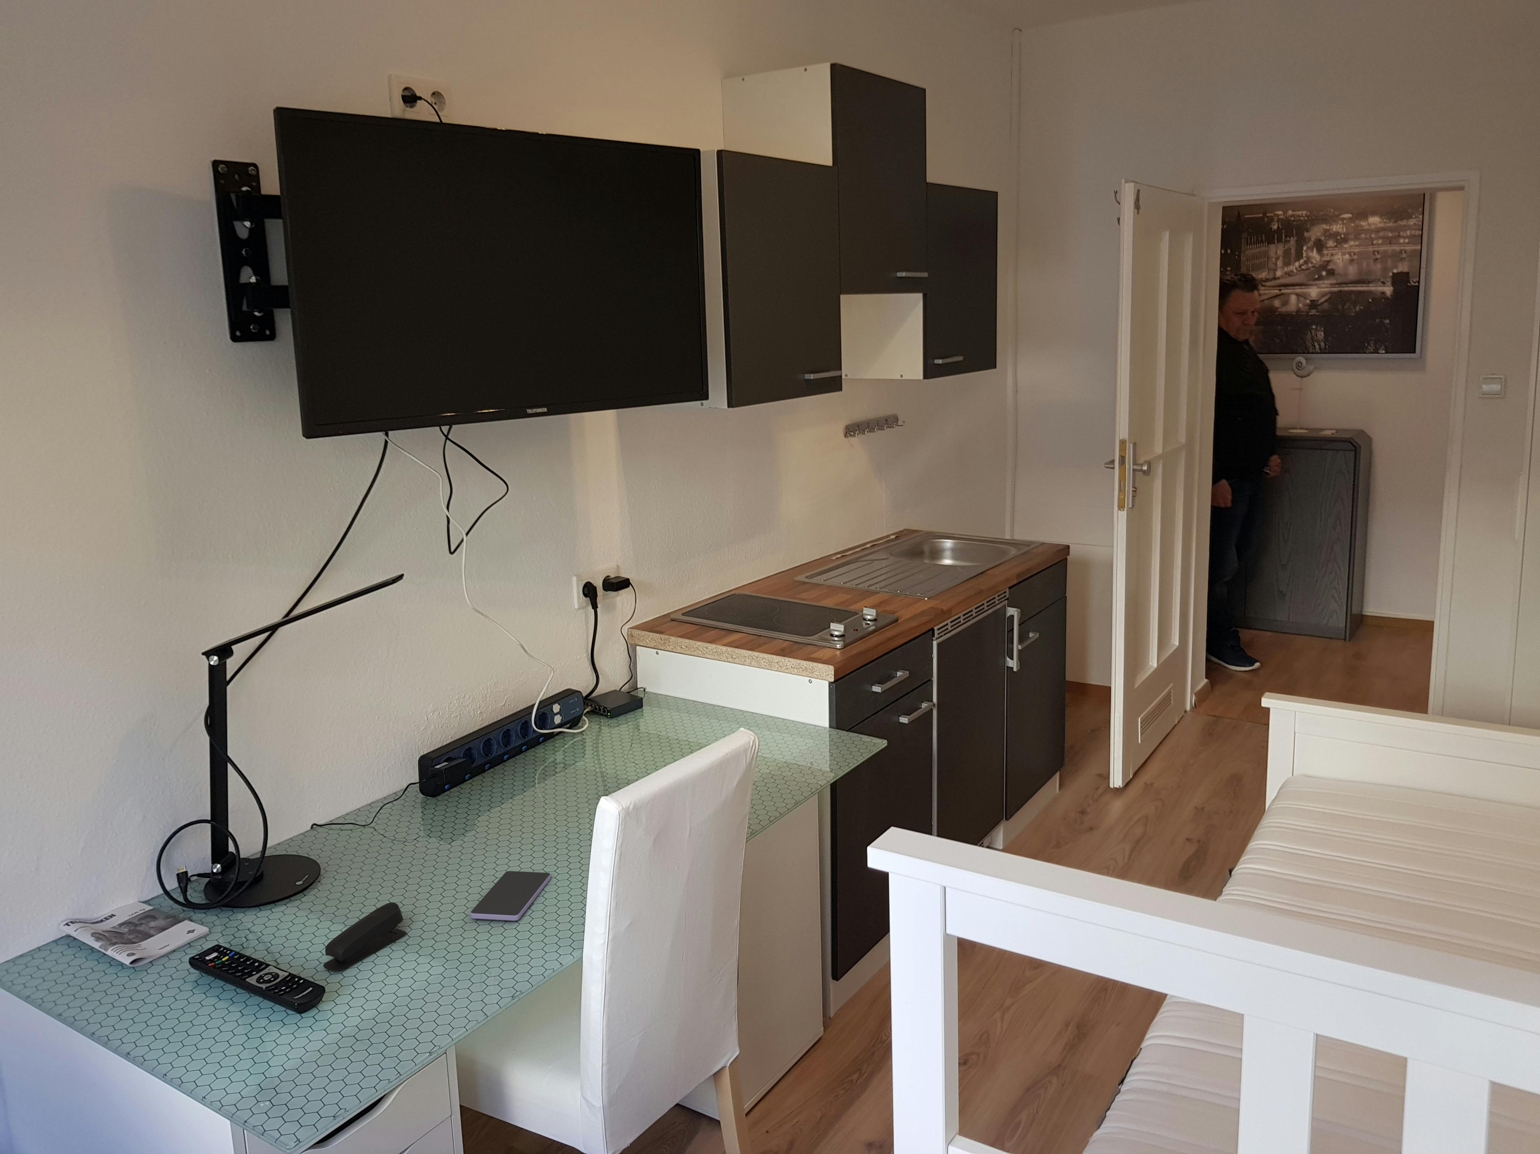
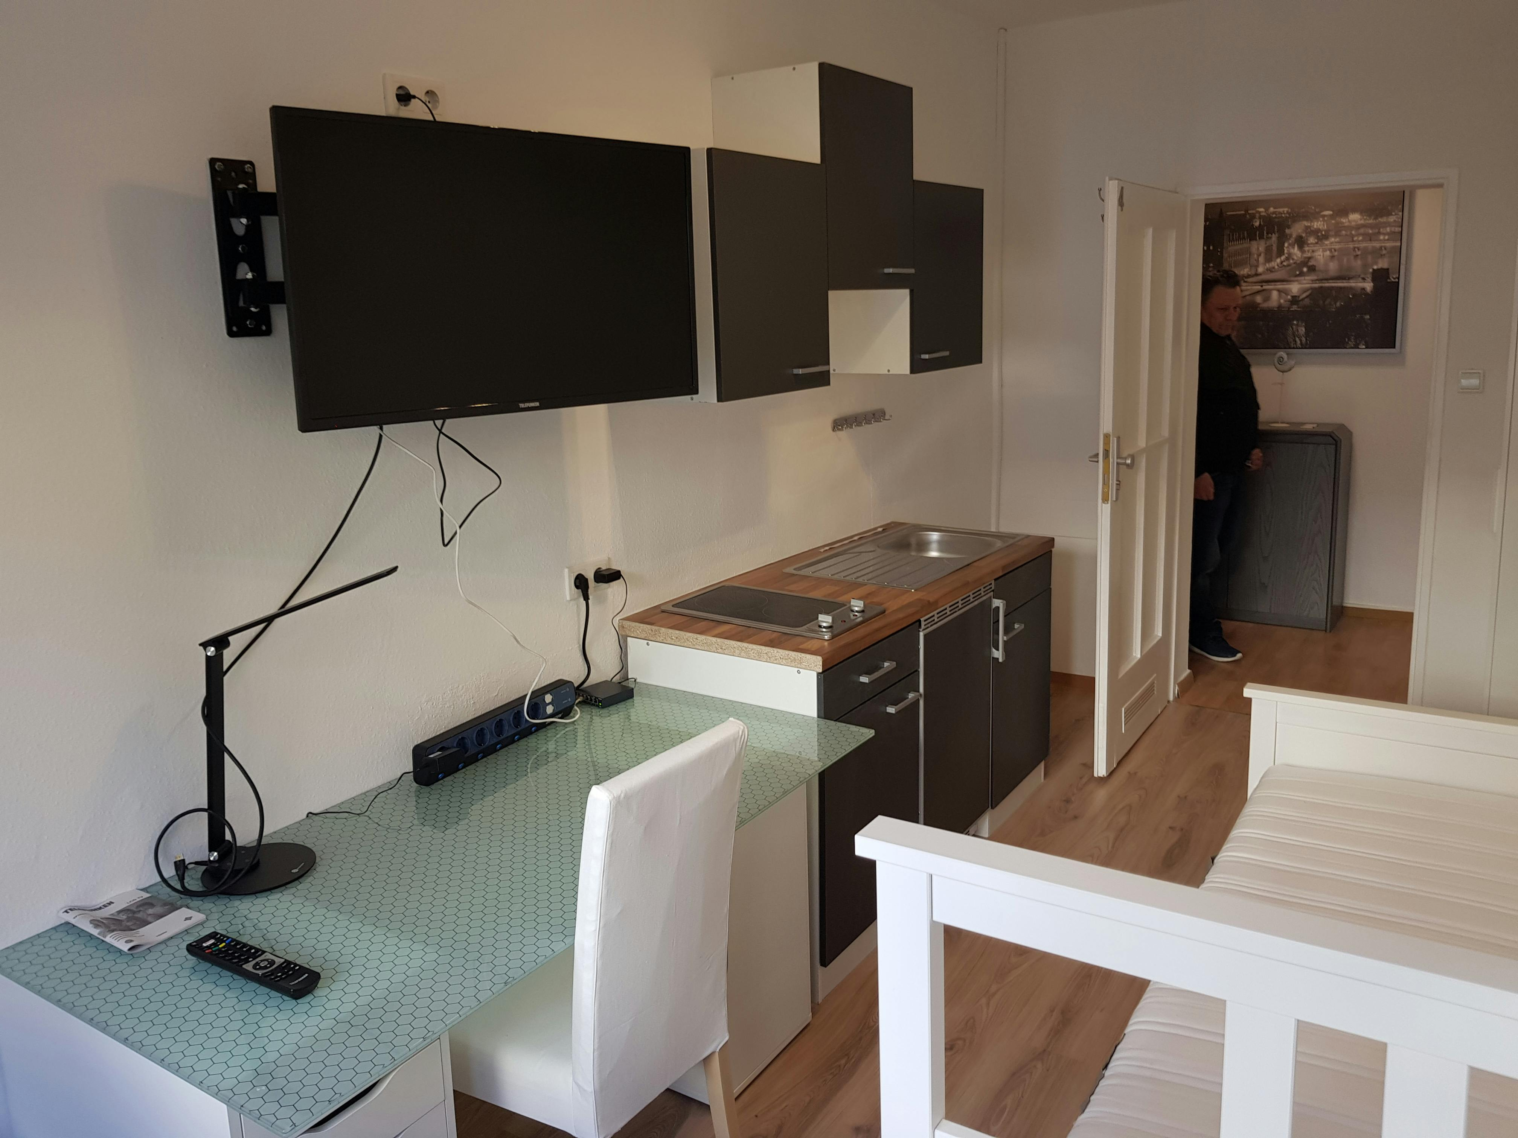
- stapler [323,902,406,971]
- smartphone [469,870,552,921]
